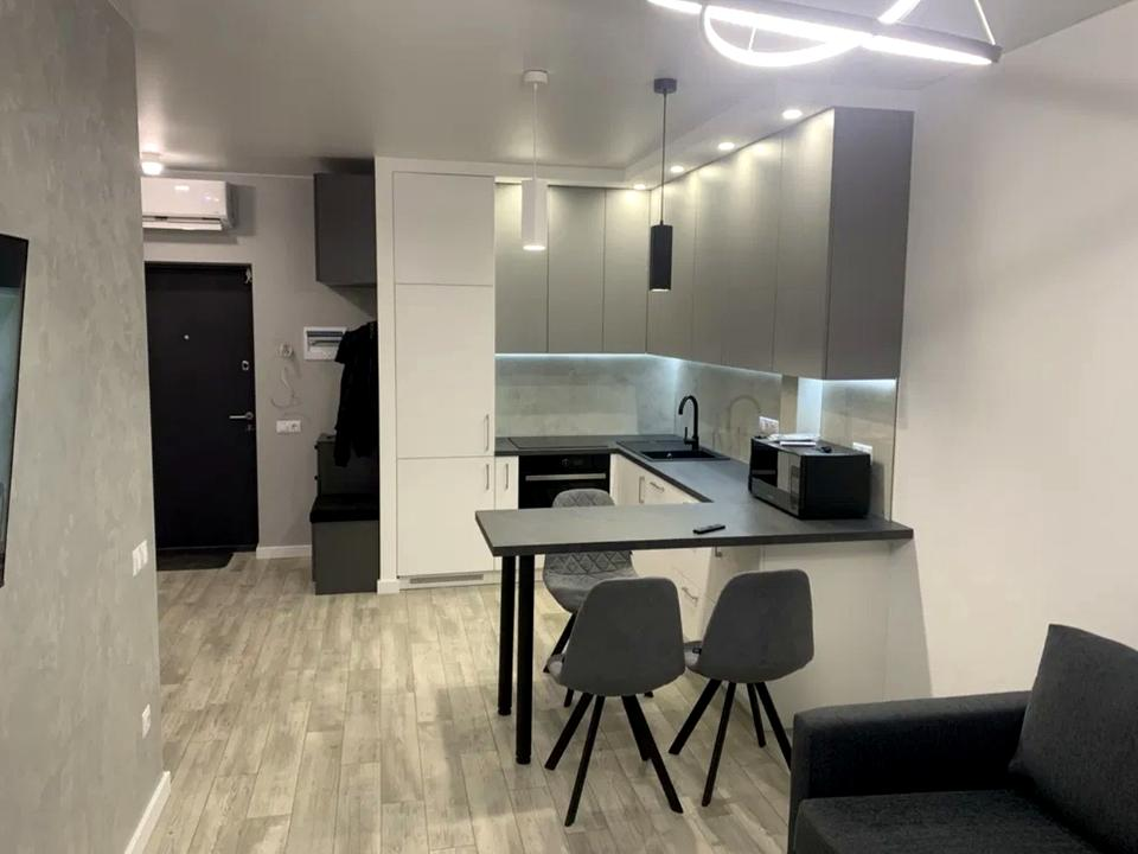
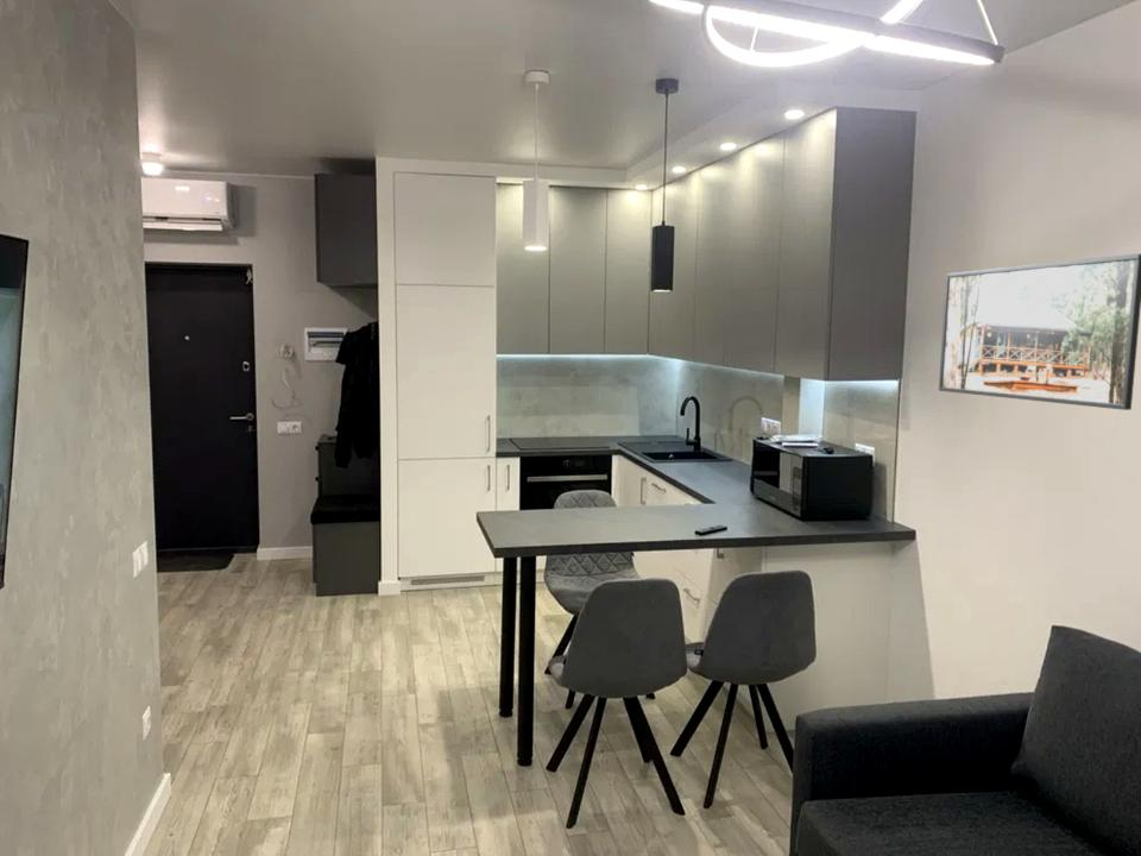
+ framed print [938,252,1141,411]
